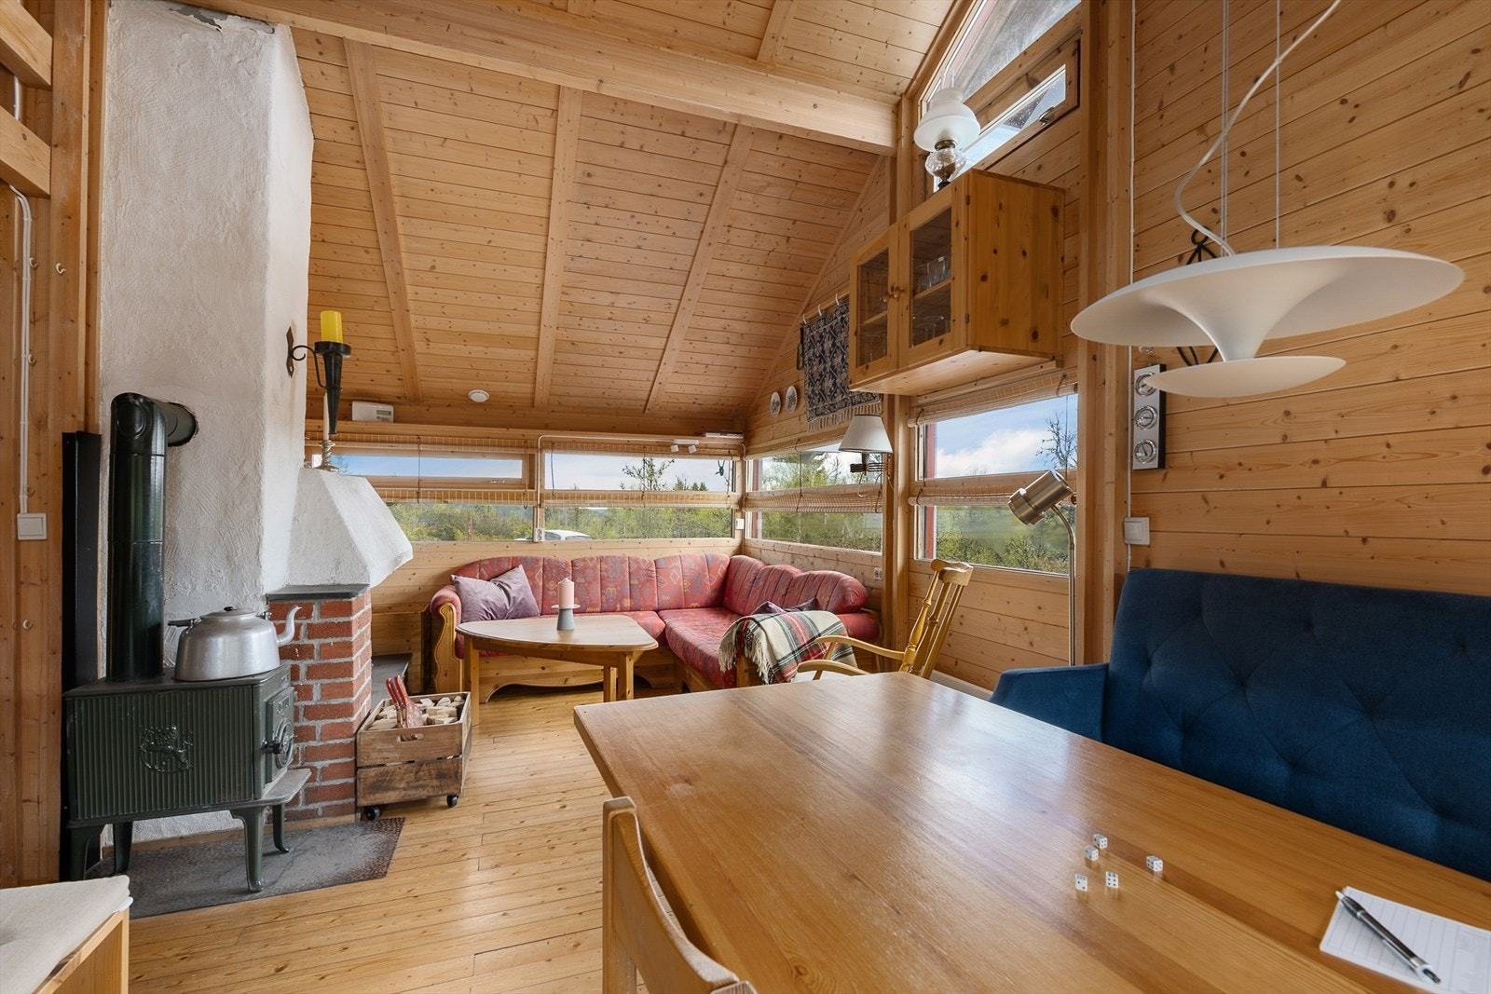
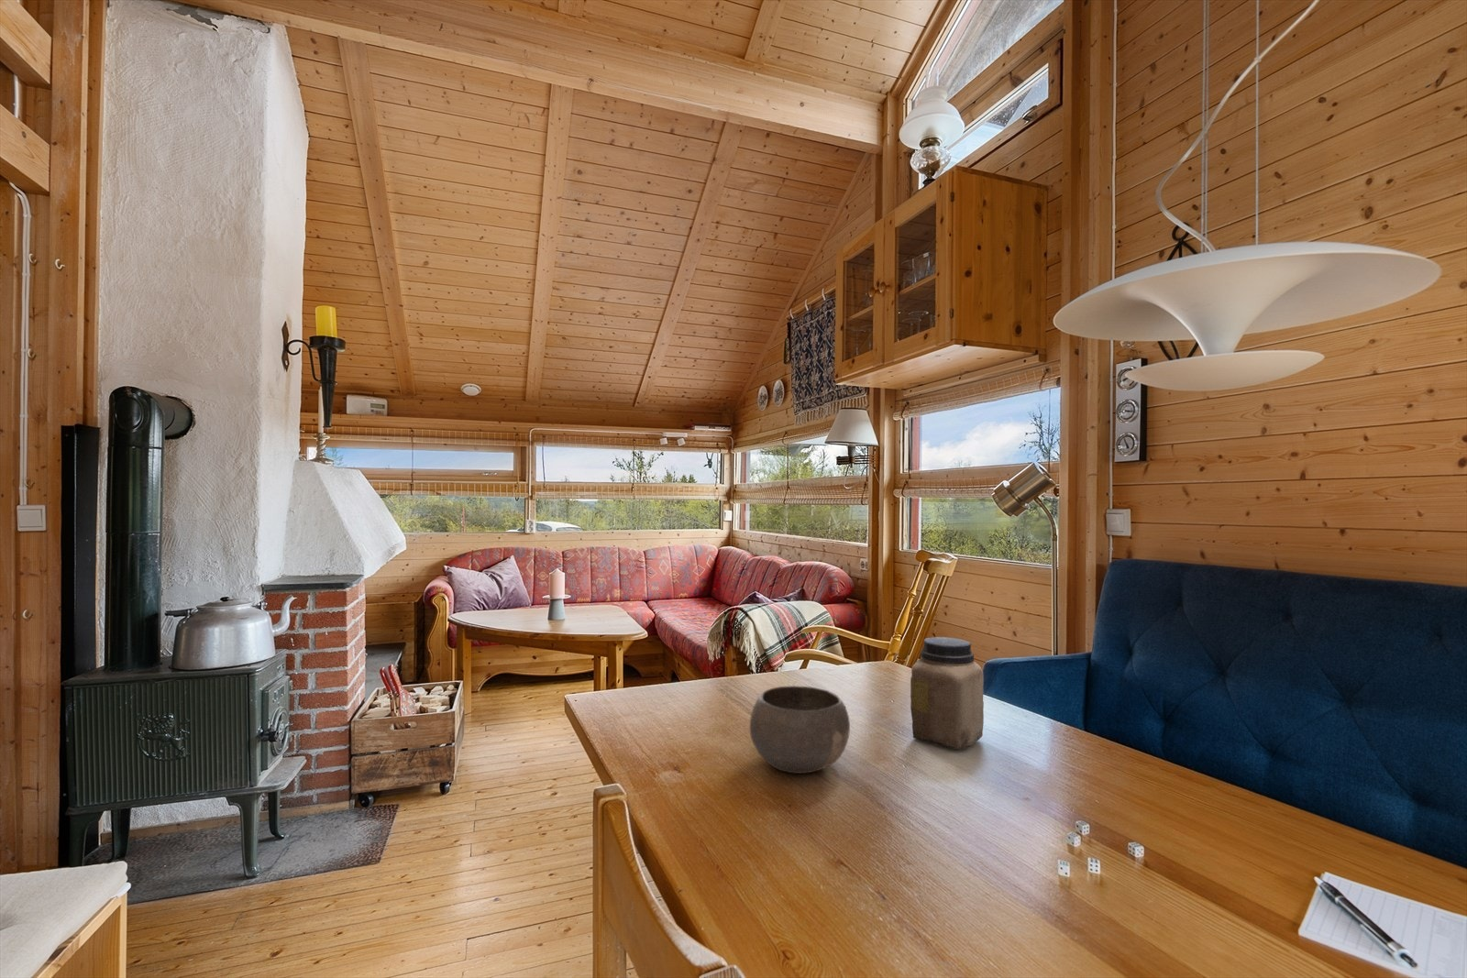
+ bowl [749,684,851,775]
+ jar [909,636,985,750]
